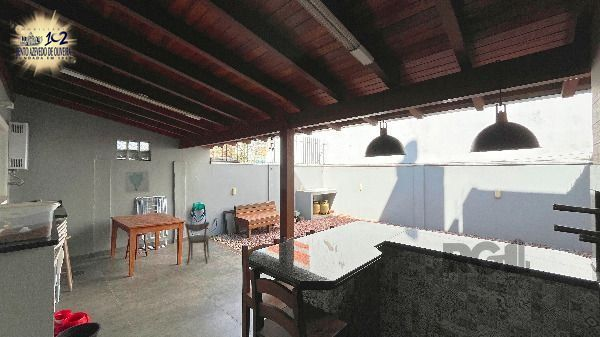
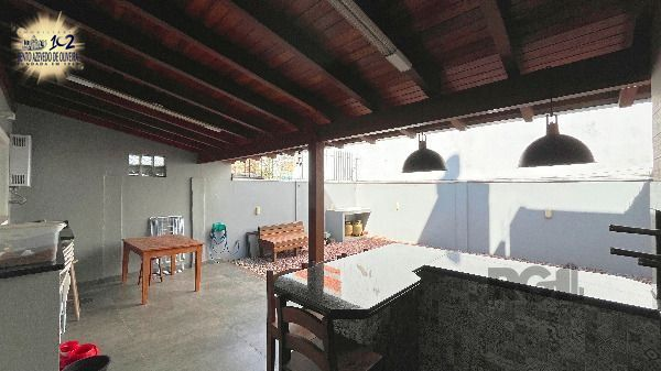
- dining chair [184,221,210,266]
- wall art [123,169,150,194]
